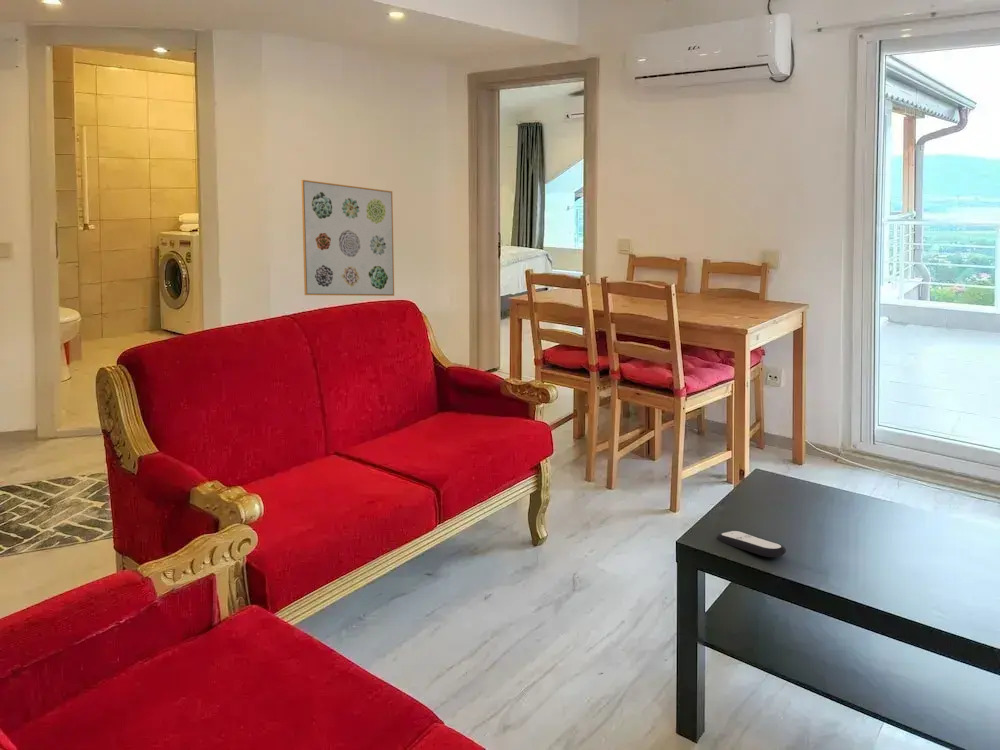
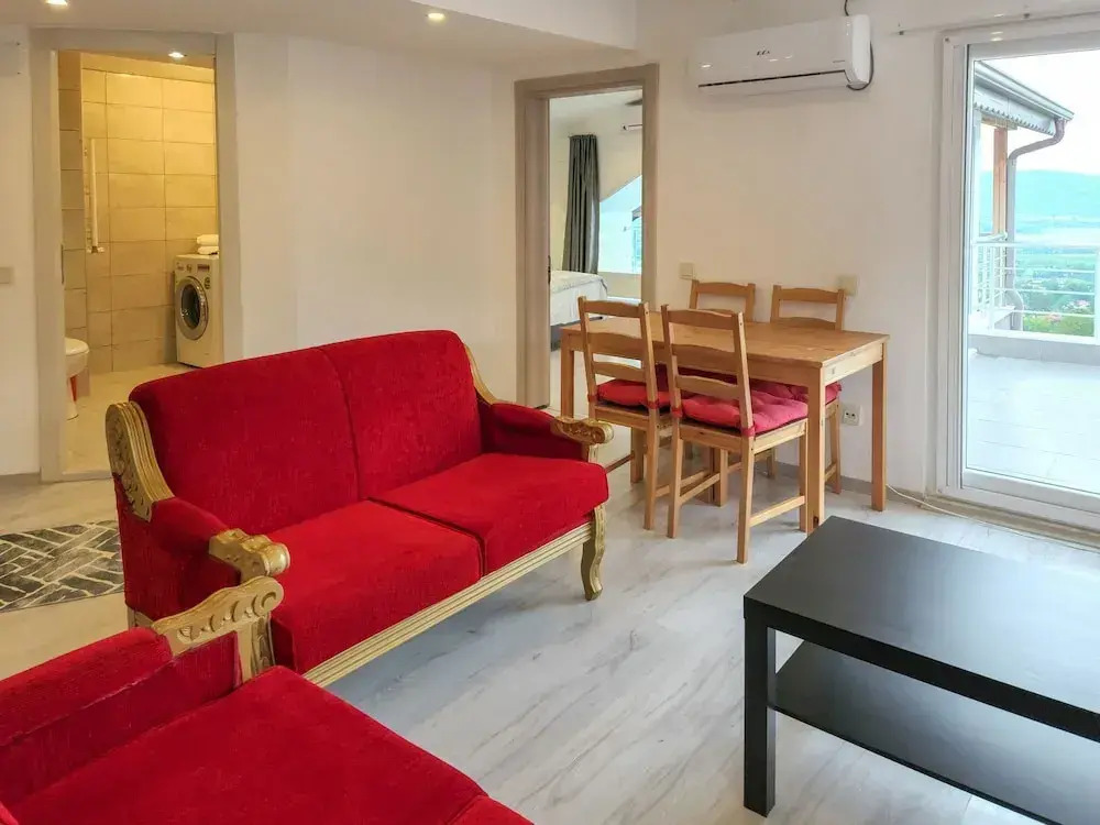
- remote control [716,530,787,558]
- wall art [300,179,395,297]
